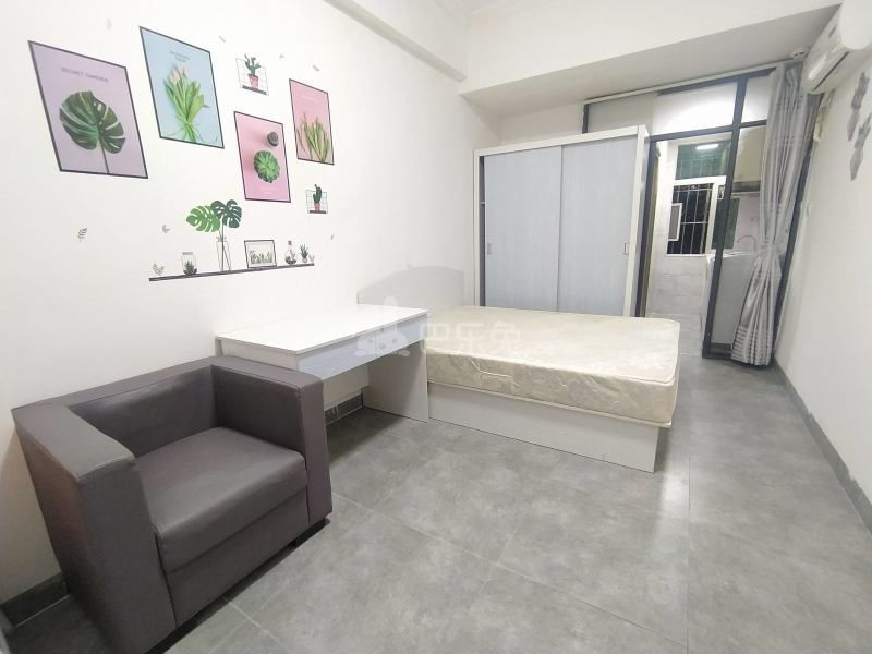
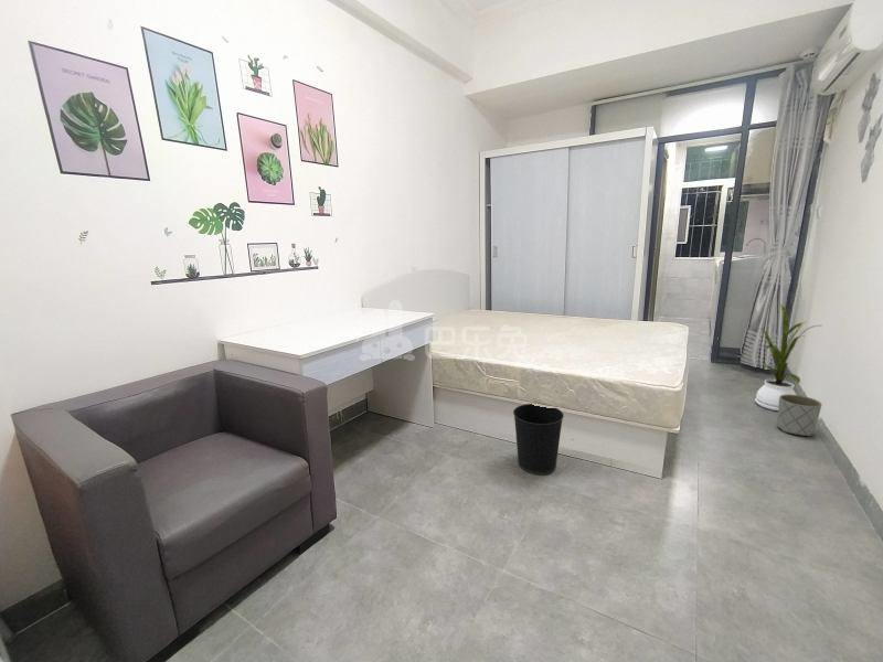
+ wastebasket [512,403,565,476]
+ house plant [754,302,821,412]
+ planter [776,394,823,437]
